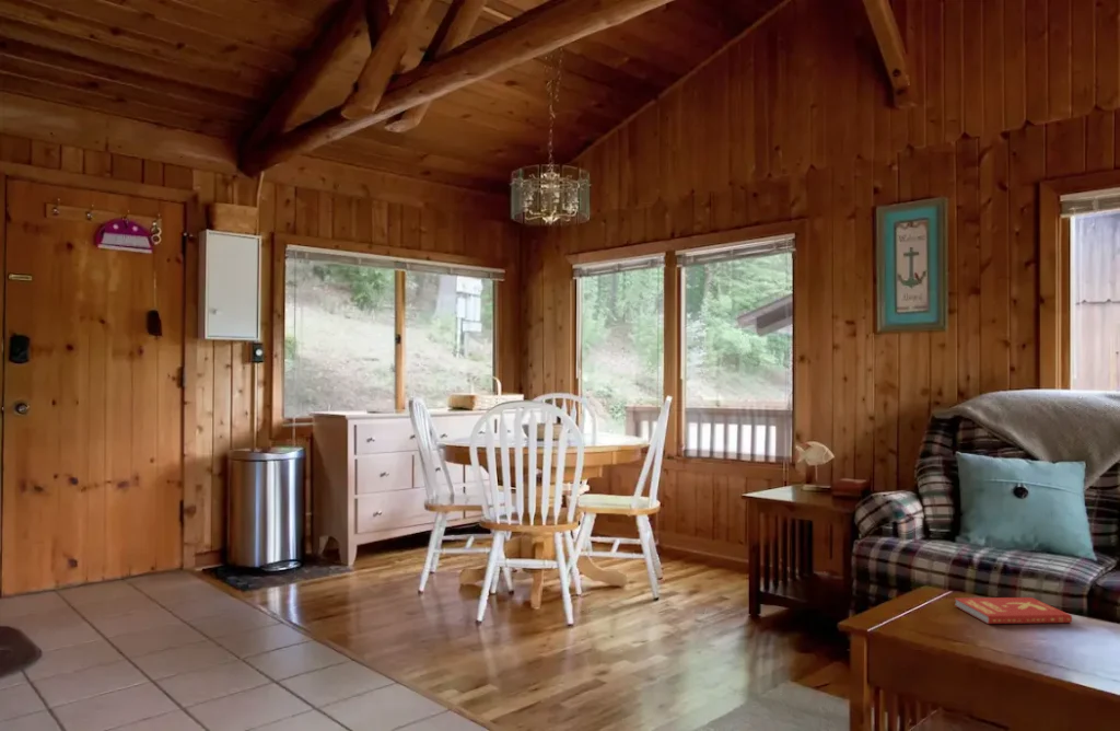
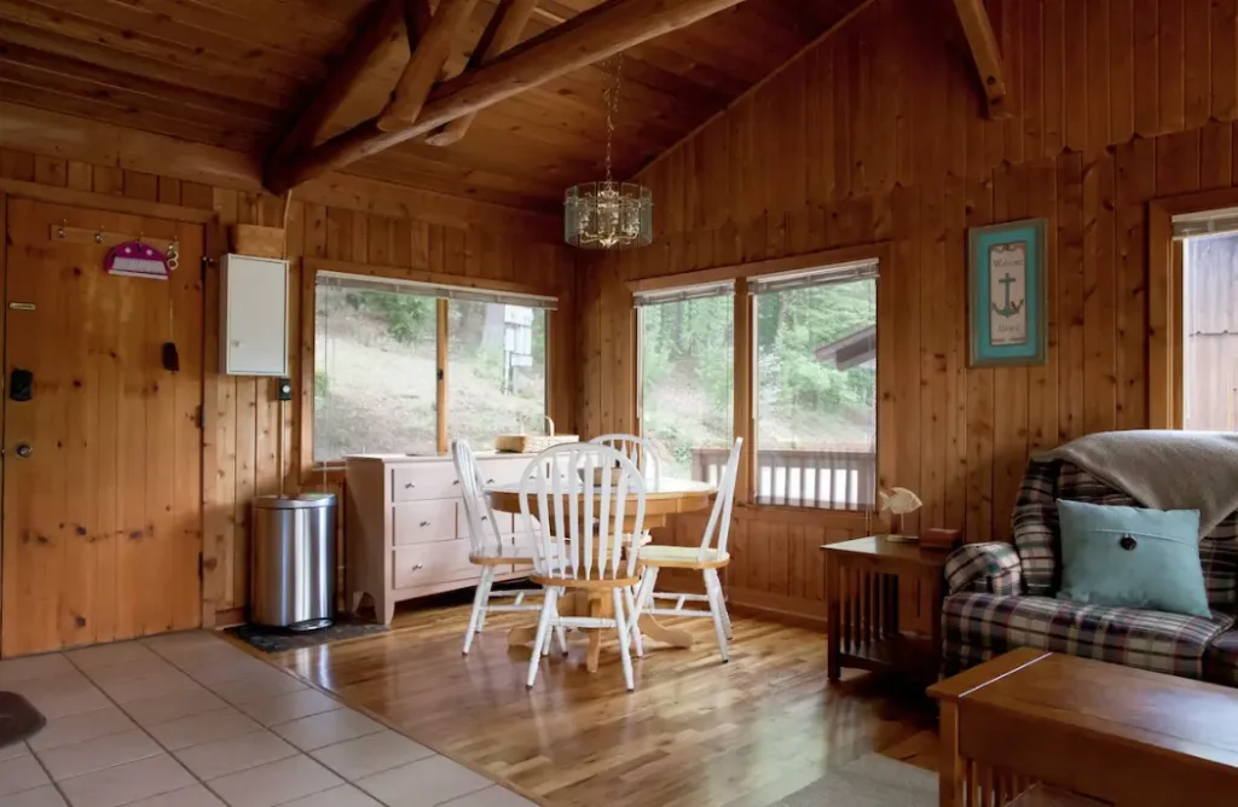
- book [954,596,1073,625]
